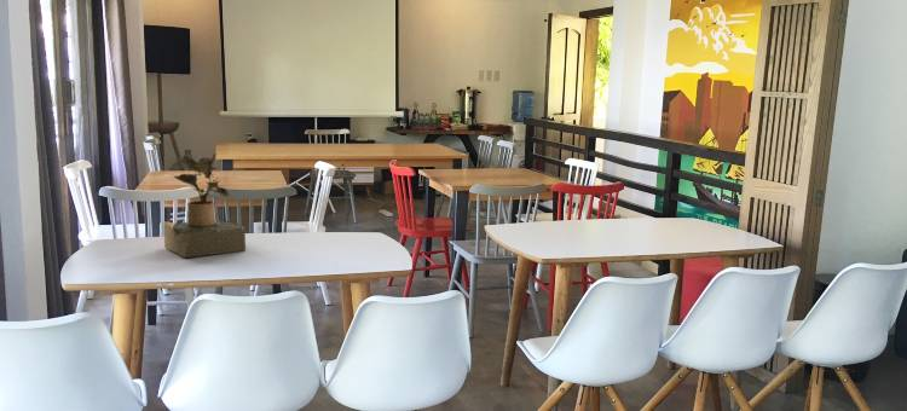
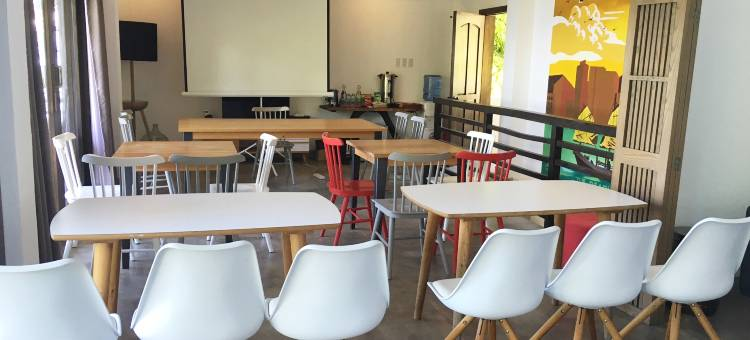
- potted plant [163,152,247,259]
